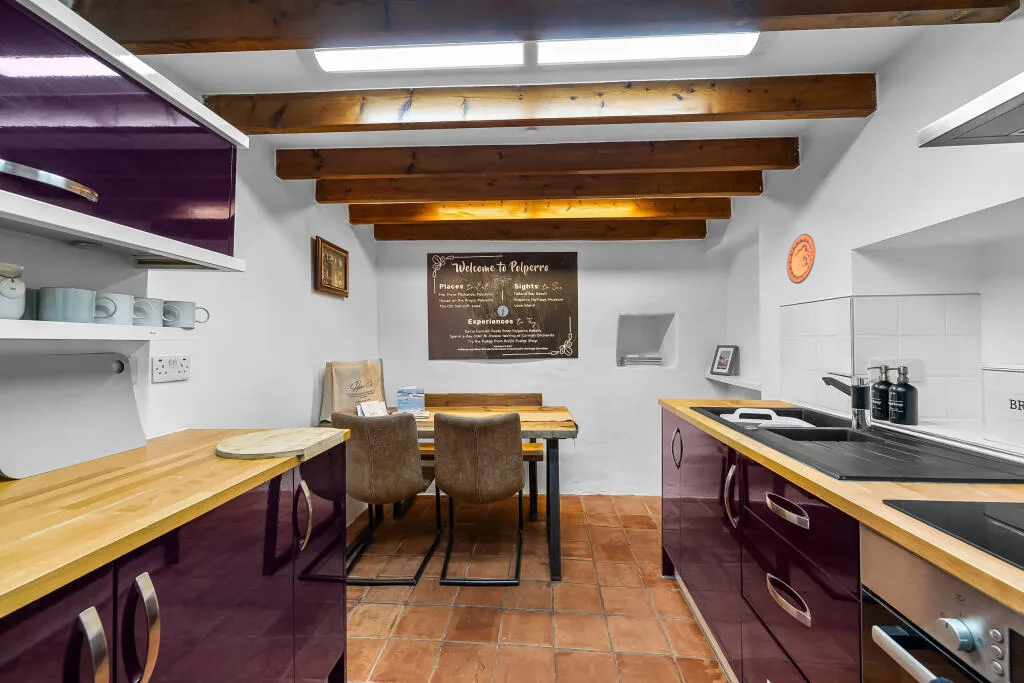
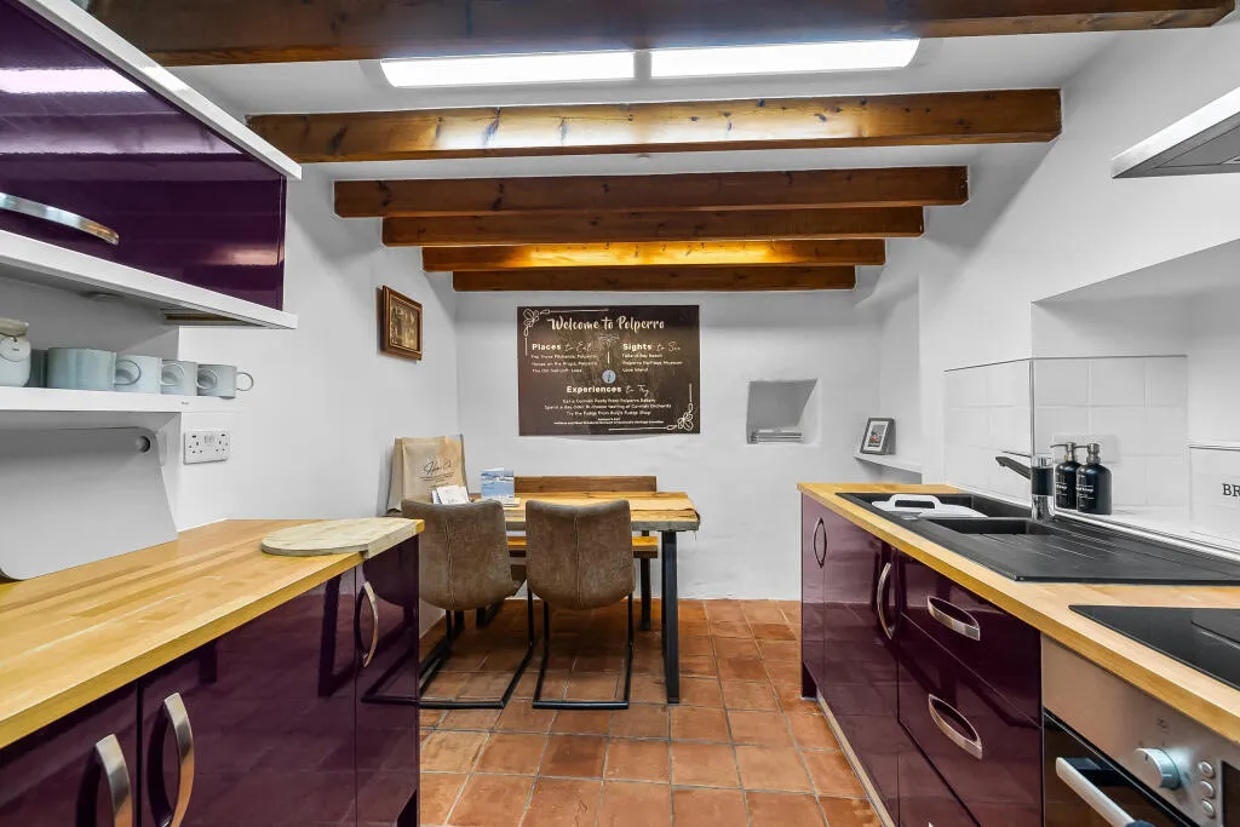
- decorative plate [786,233,816,285]
